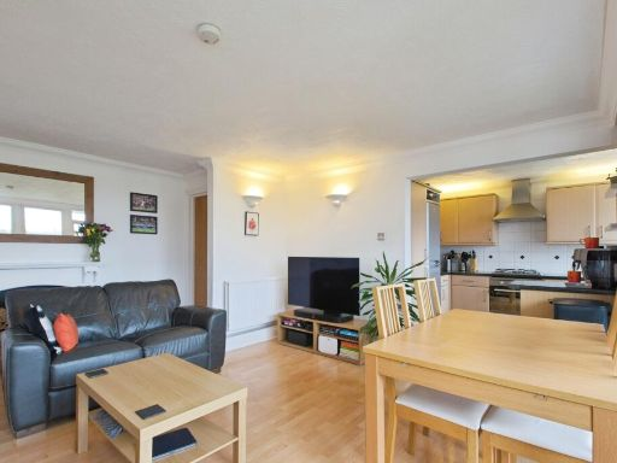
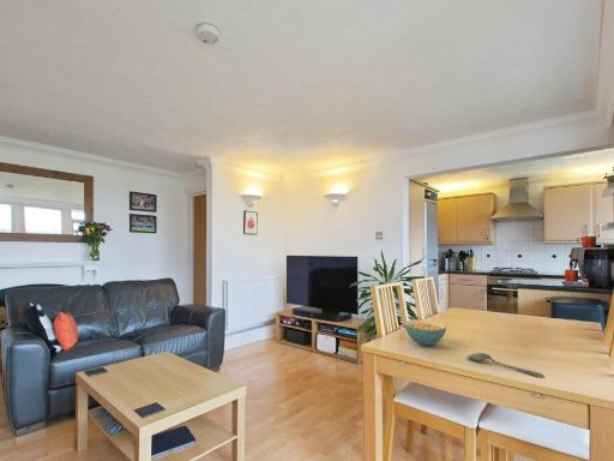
+ cereal bowl [403,318,447,347]
+ spoon [466,352,546,379]
